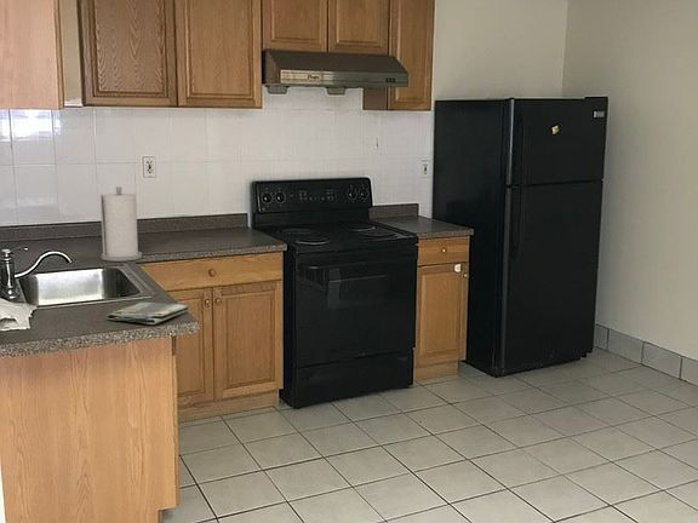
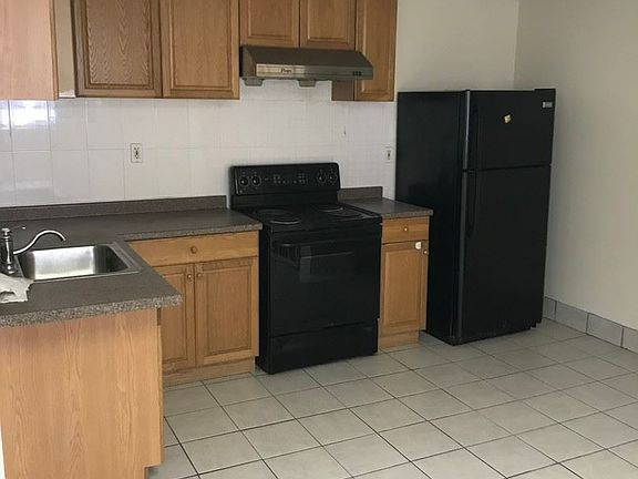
- dish towel [105,301,190,326]
- paper towel [99,185,143,263]
